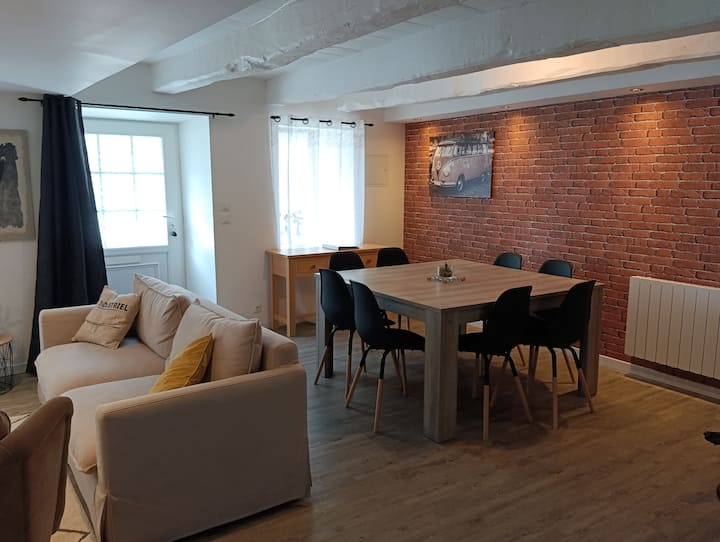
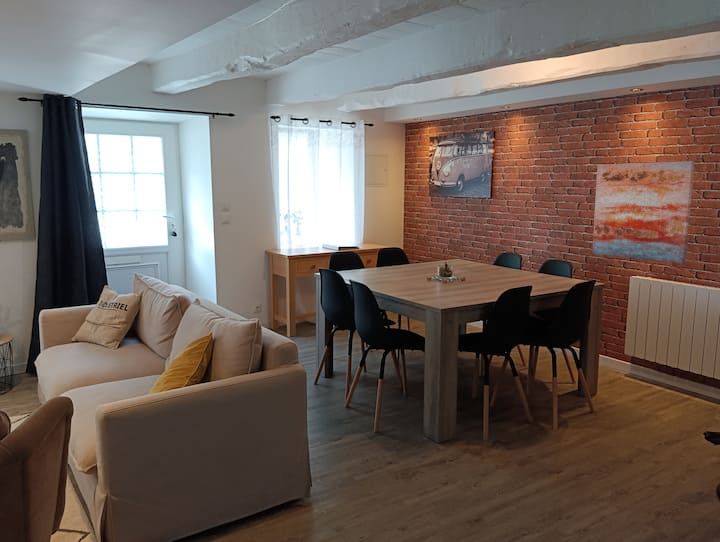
+ wall art [591,160,695,265]
